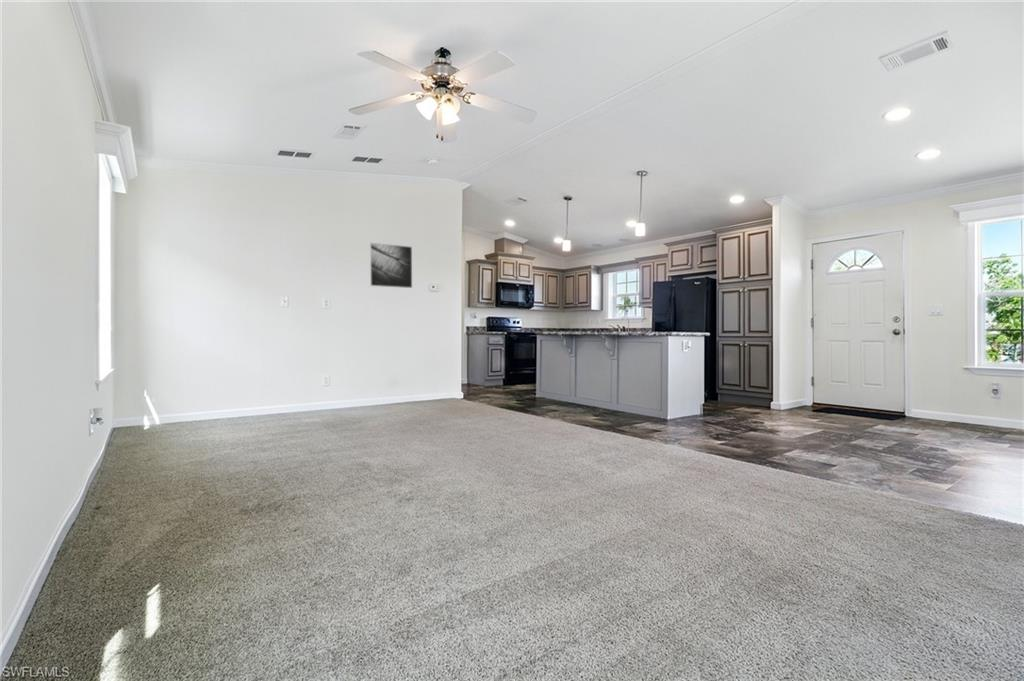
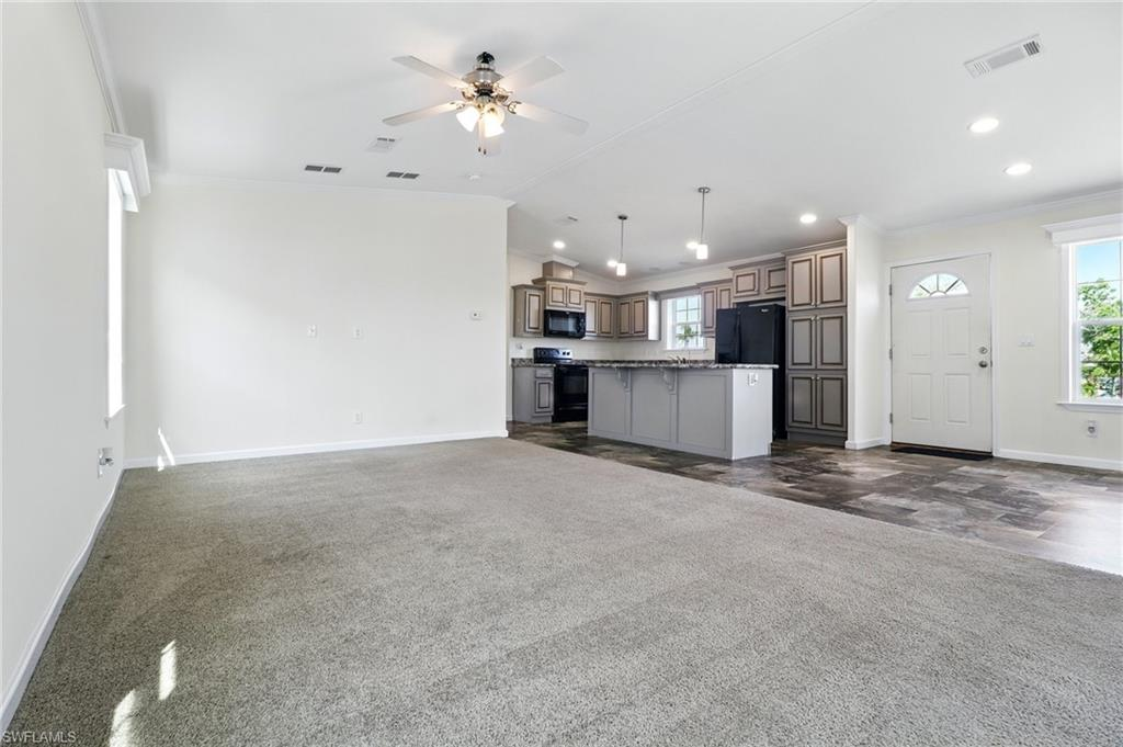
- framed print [369,242,413,289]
